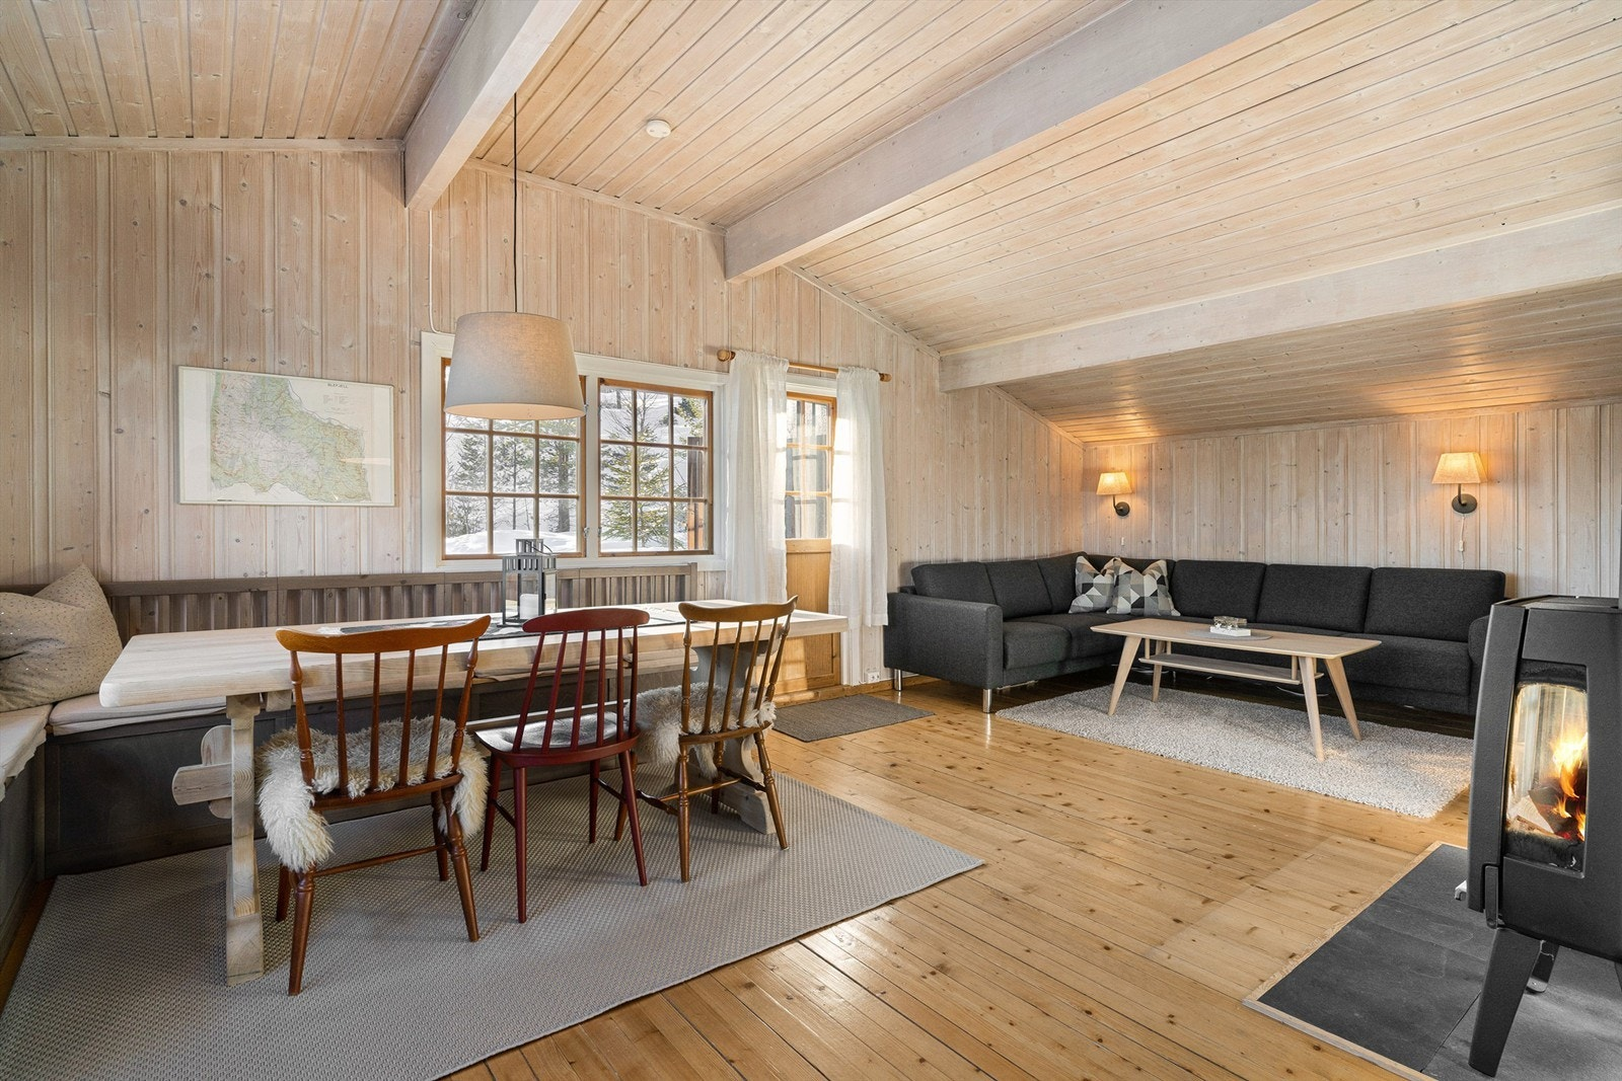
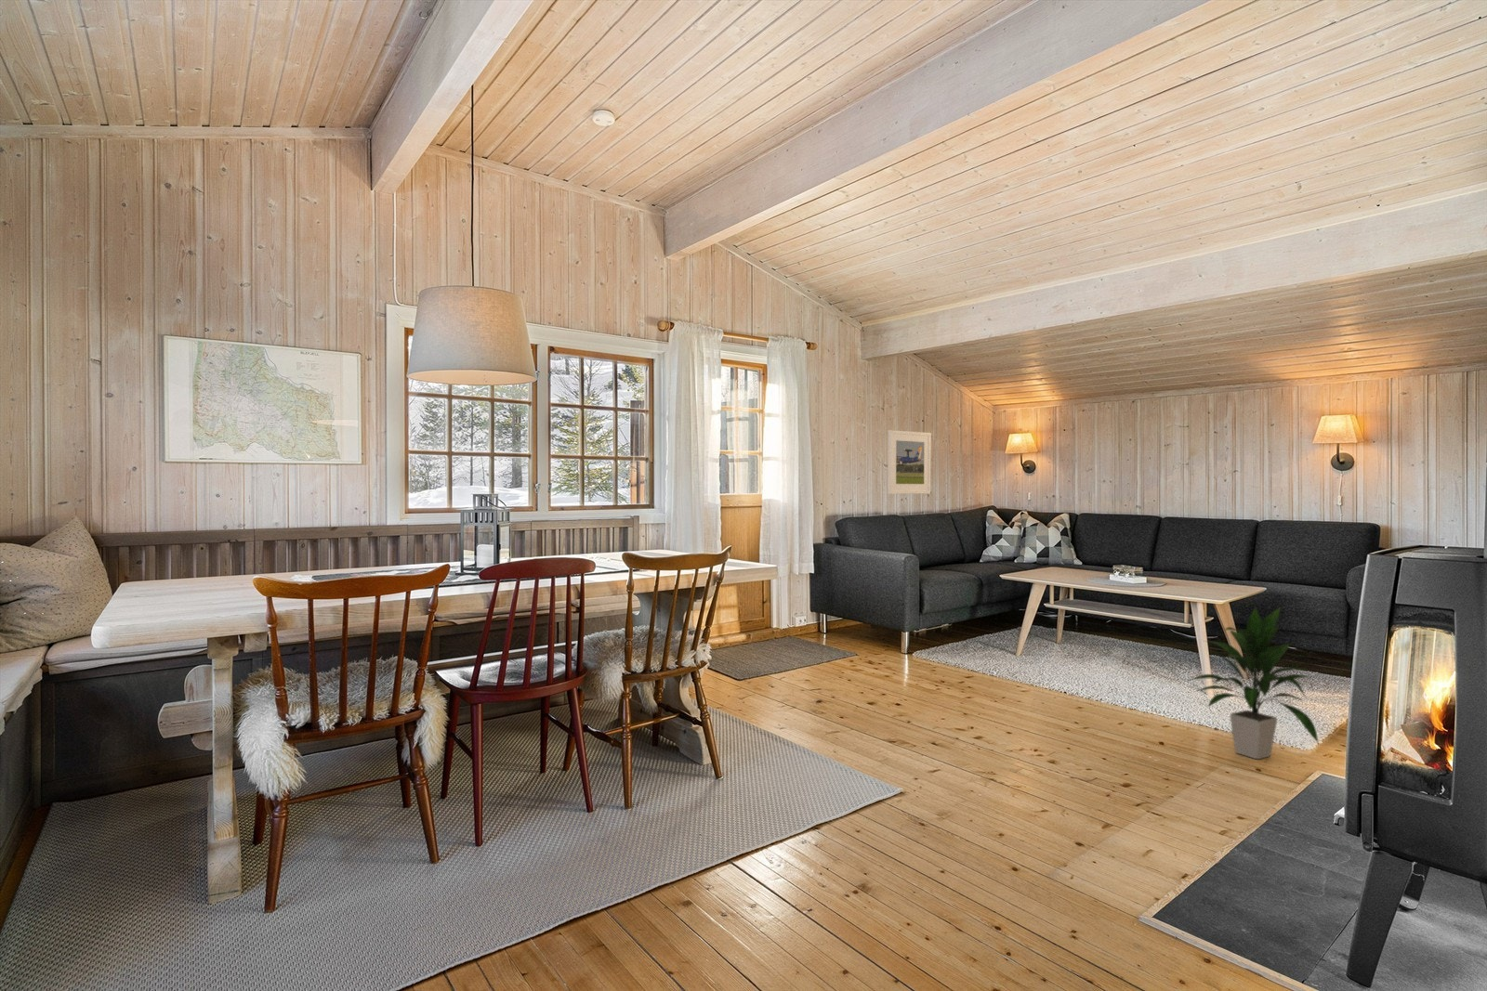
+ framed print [886,429,933,496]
+ indoor plant [1190,606,1320,760]
